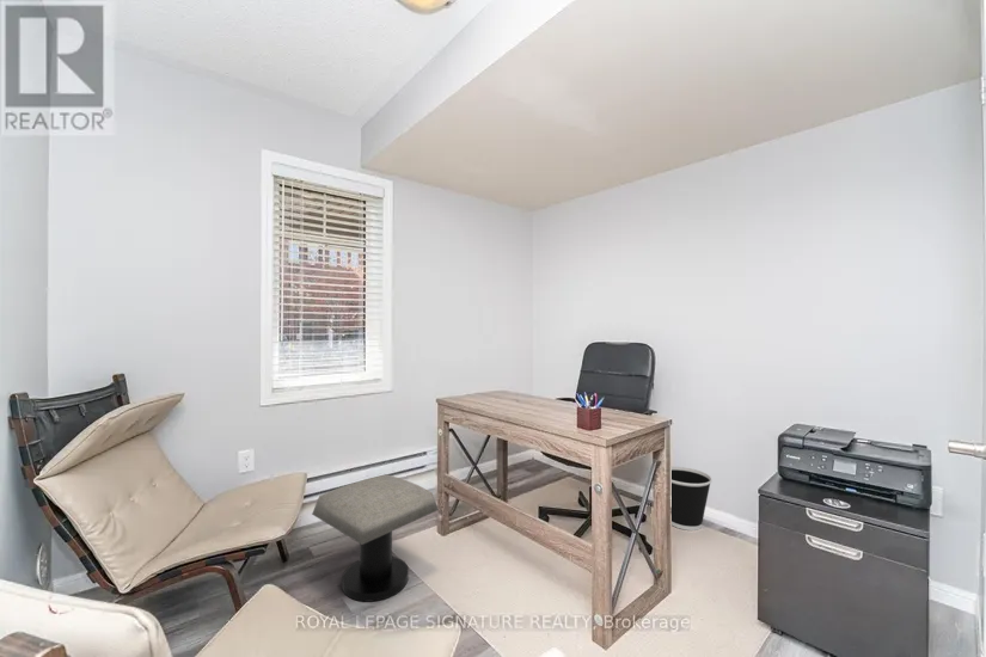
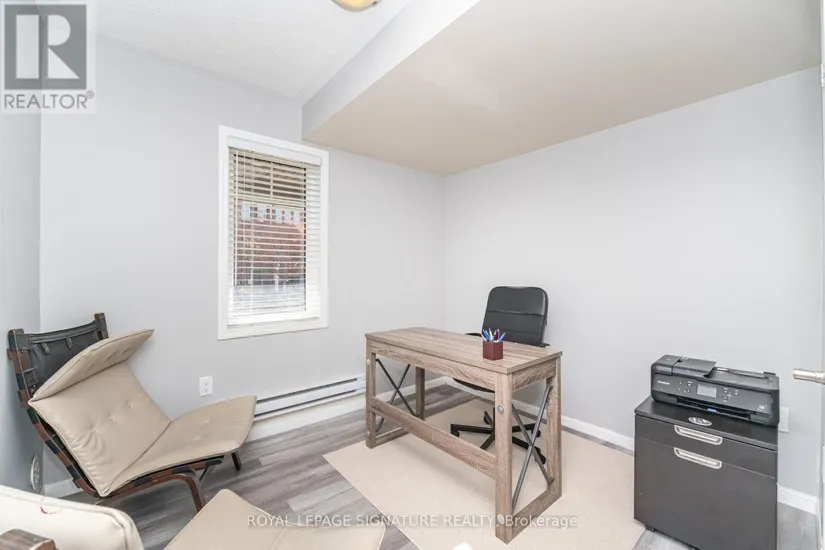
- wastebasket [670,466,714,532]
- stool [311,473,440,603]
